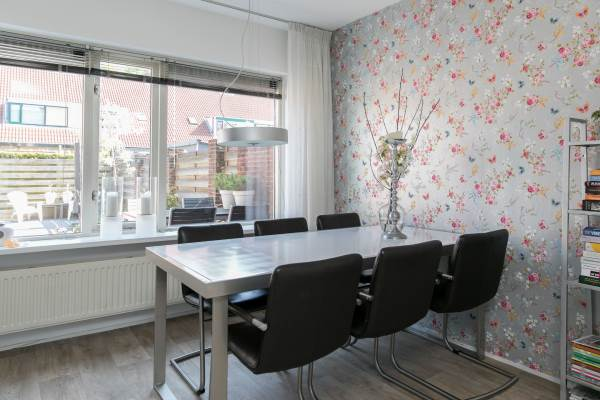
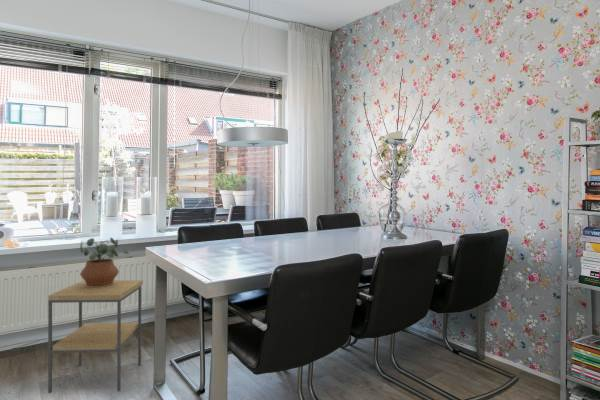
+ potted plant [79,237,130,287]
+ side table [47,279,144,394]
